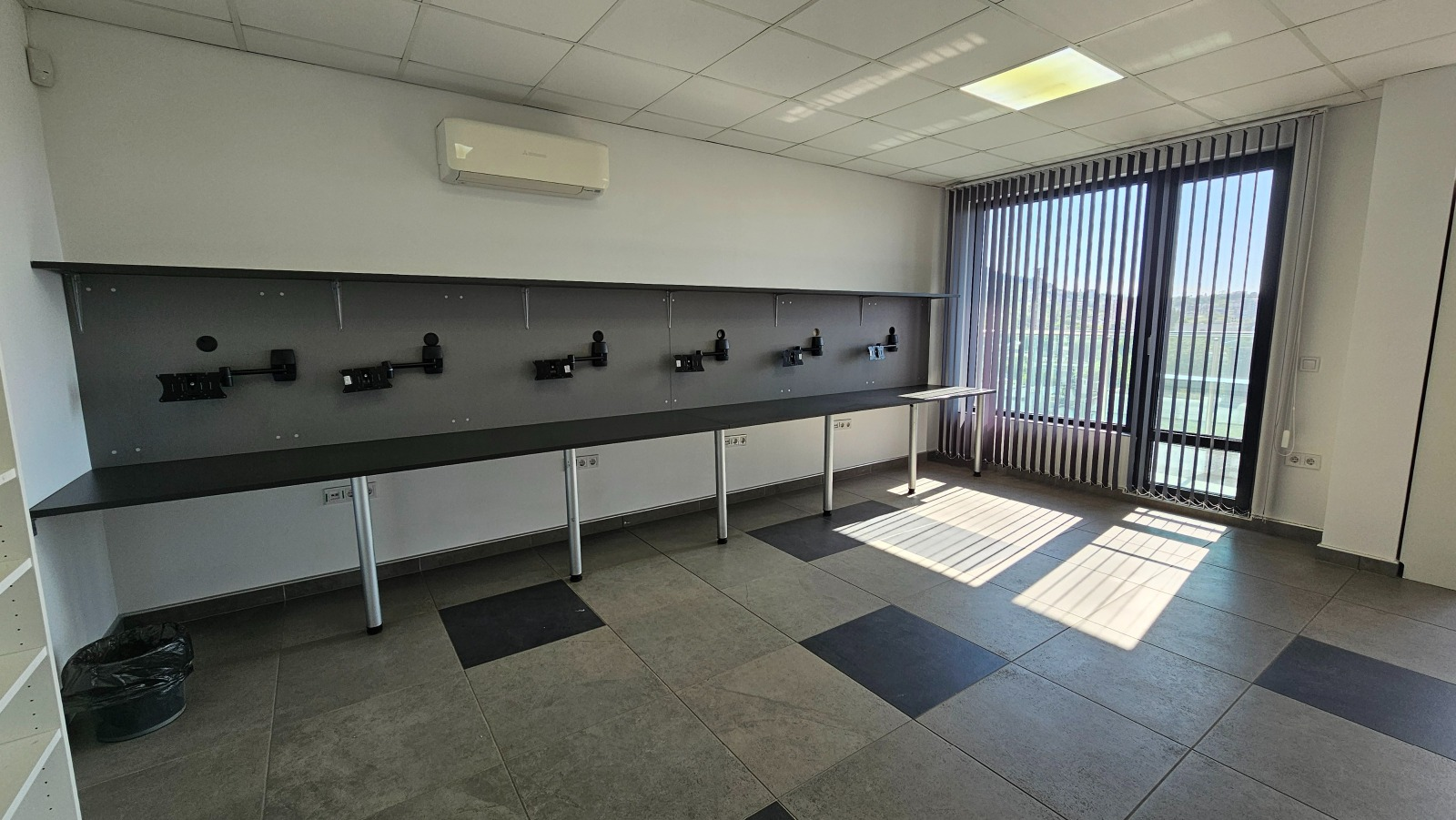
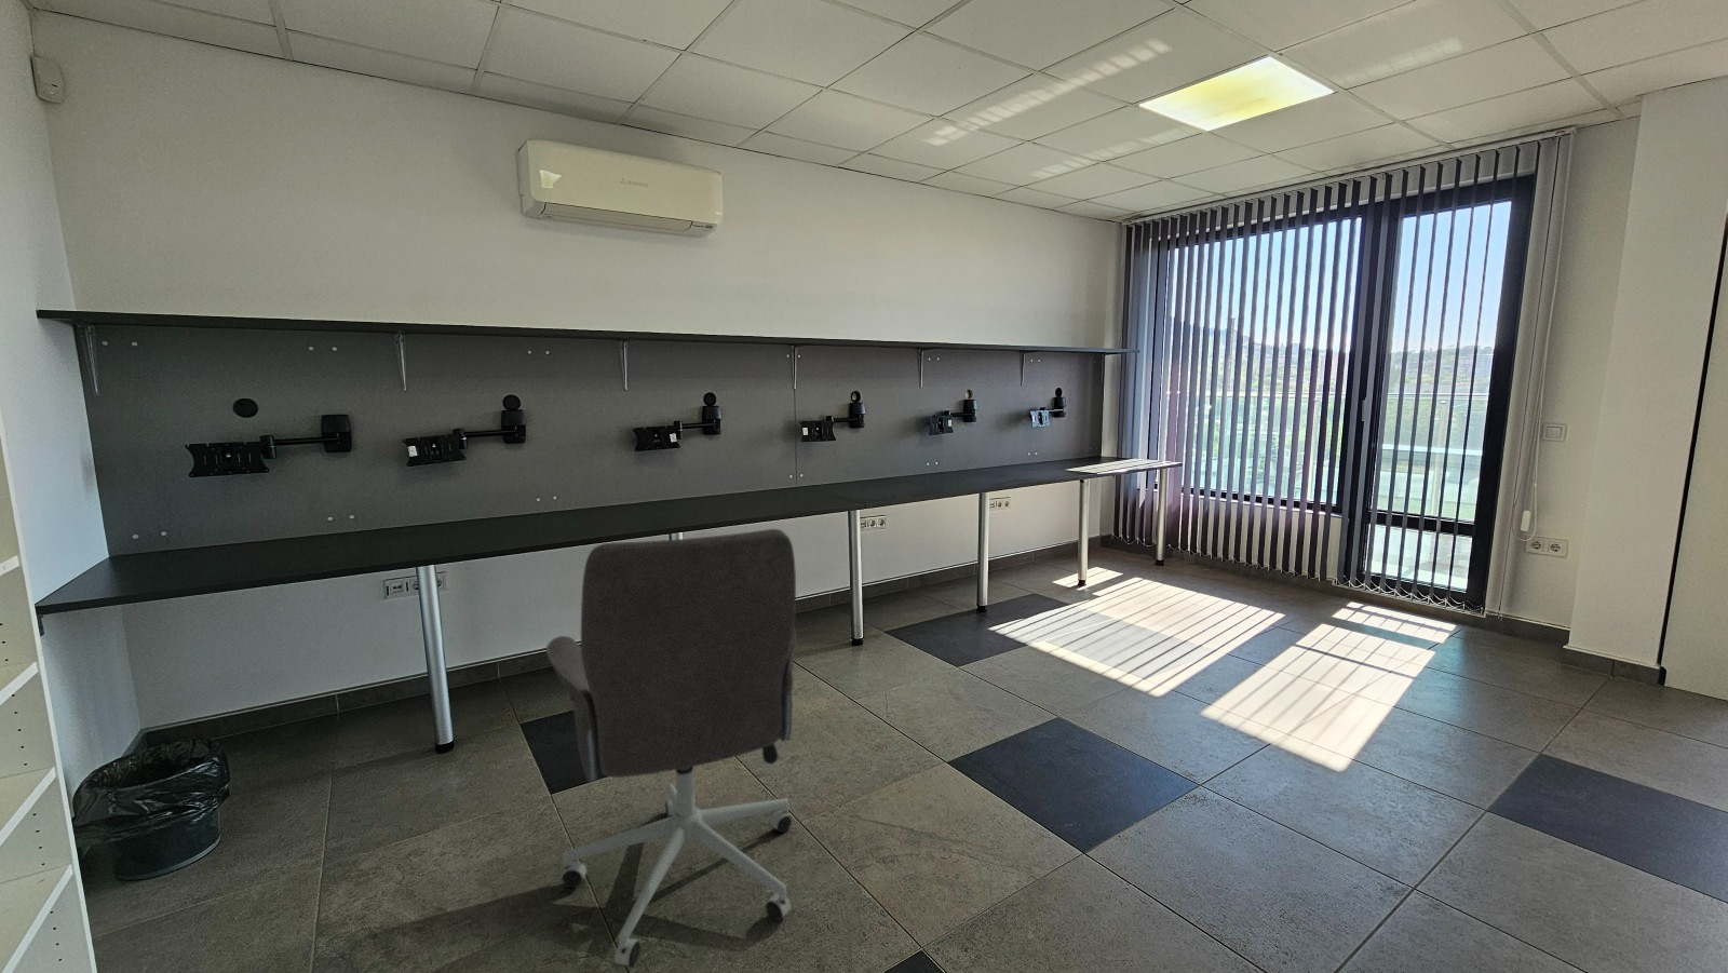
+ office chair [545,528,798,968]
